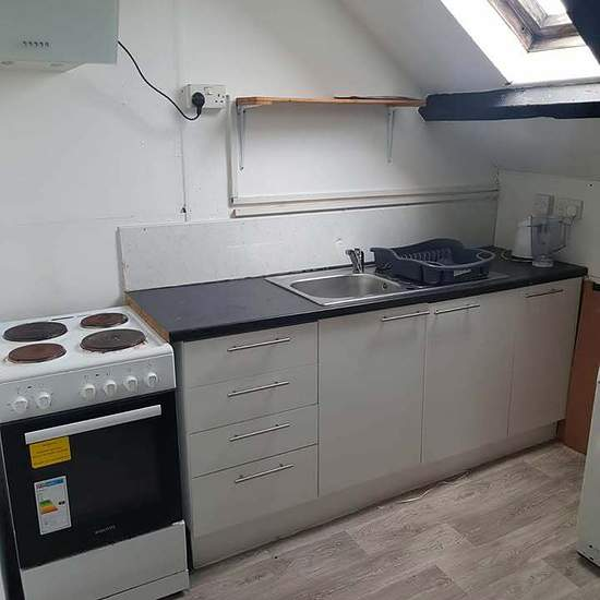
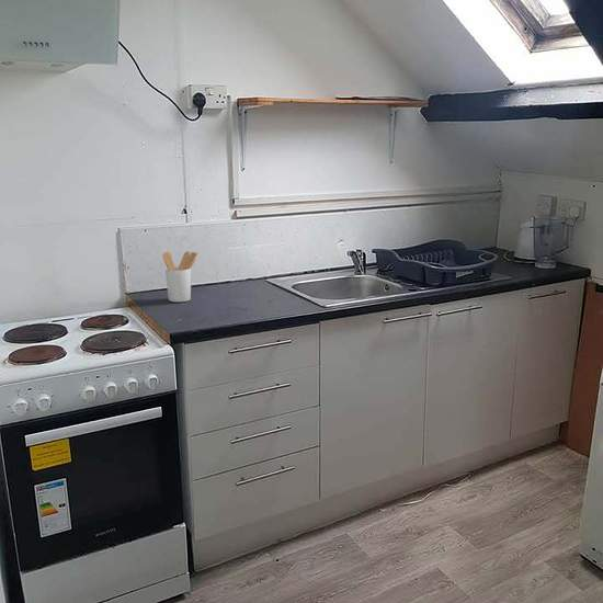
+ utensil holder [162,250,198,303]
